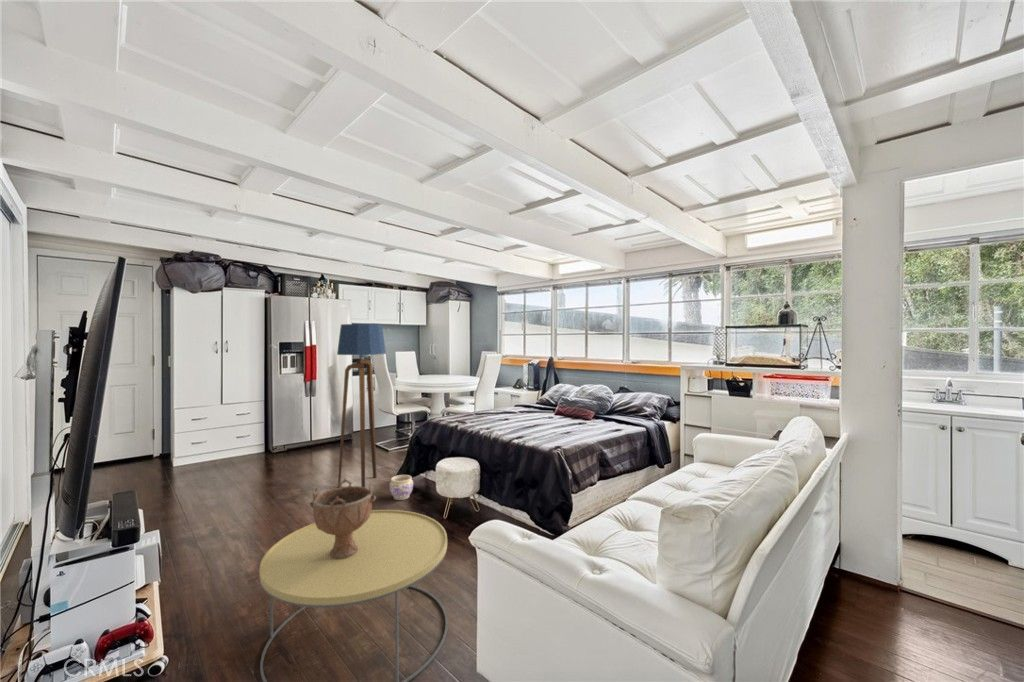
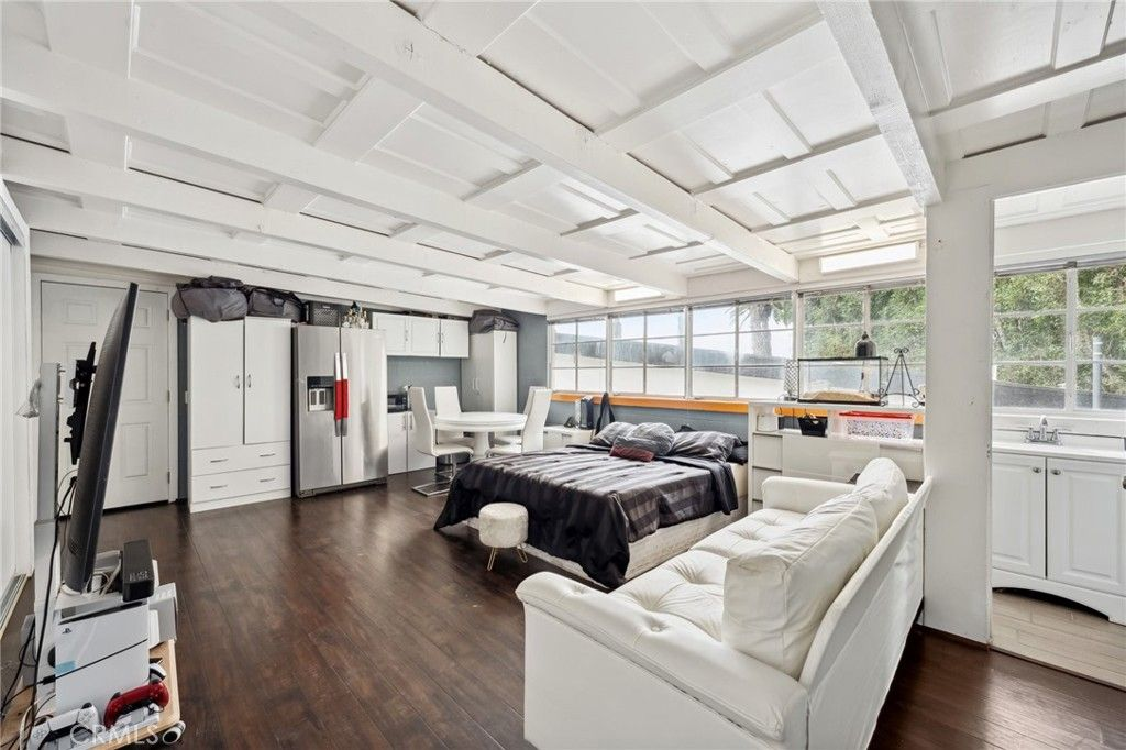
- planter [388,474,414,501]
- decorative bowl [308,477,377,558]
- coffee table [259,509,449,682]
- floor lamp [336,323,387,488]
